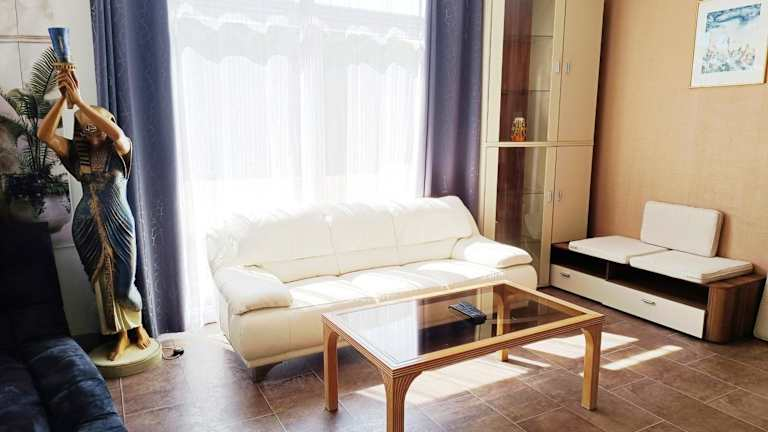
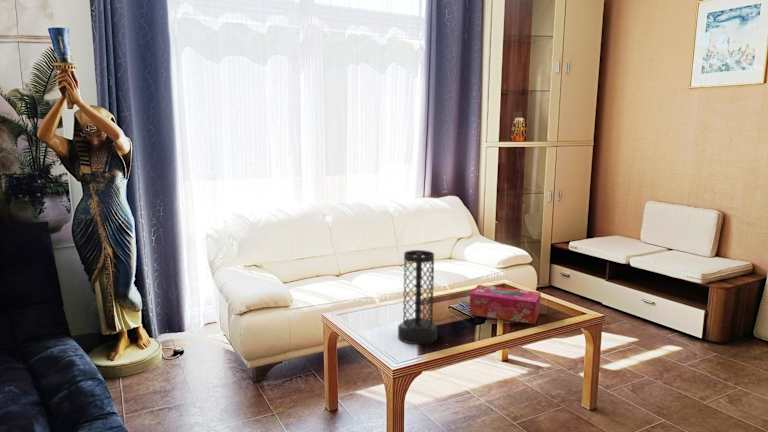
+ vase [397,249,438,345]
+ tissue box [468,284,542,325]
